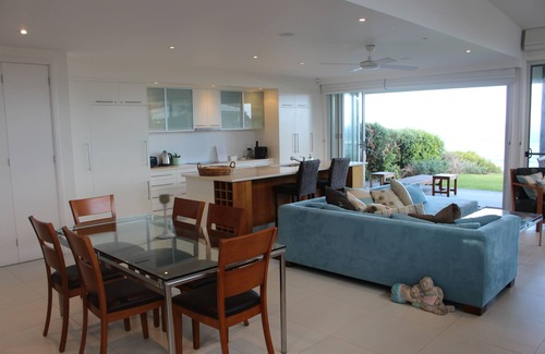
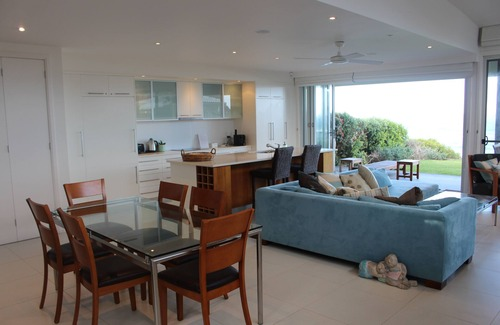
- candle holder [156,193,175,240]
